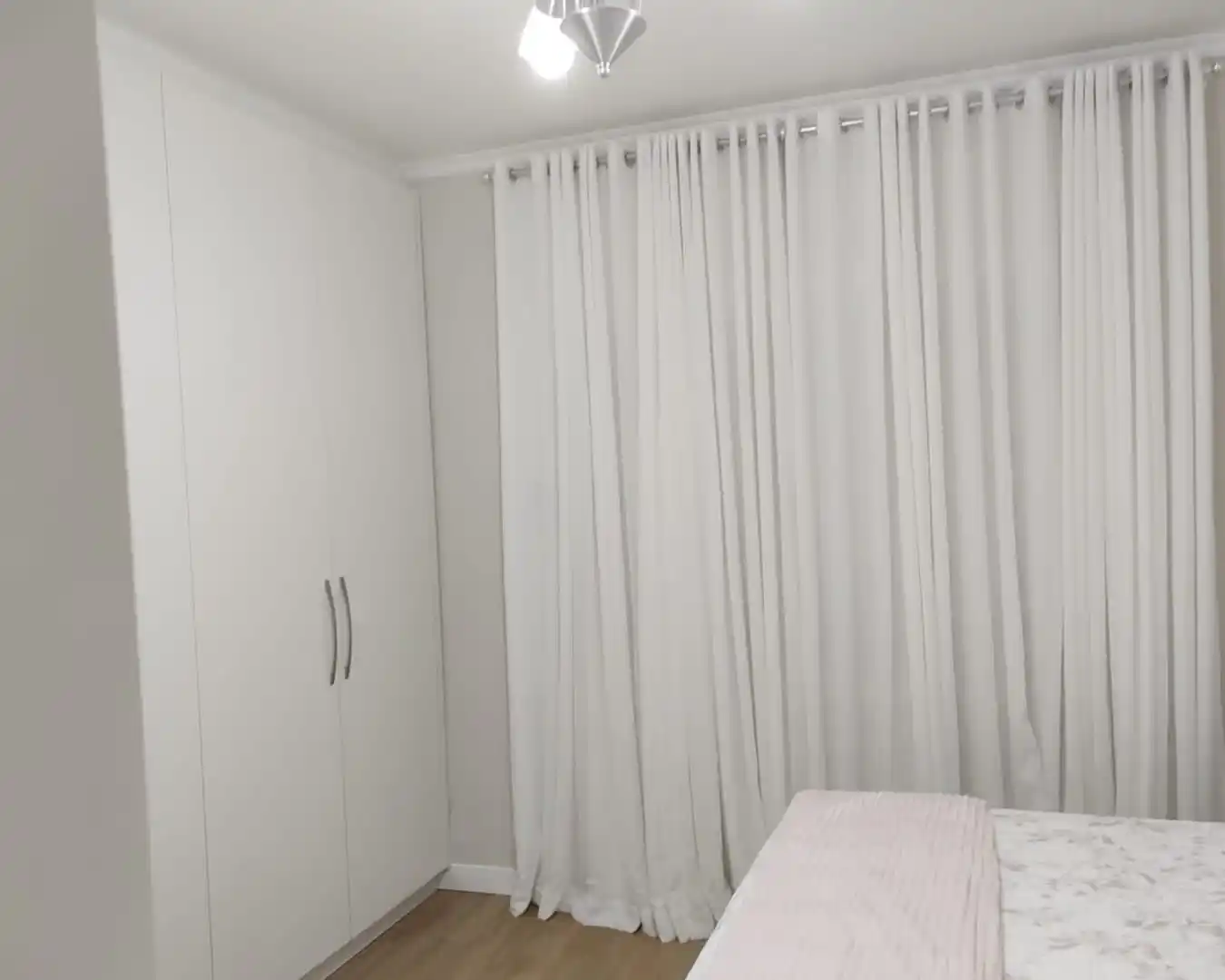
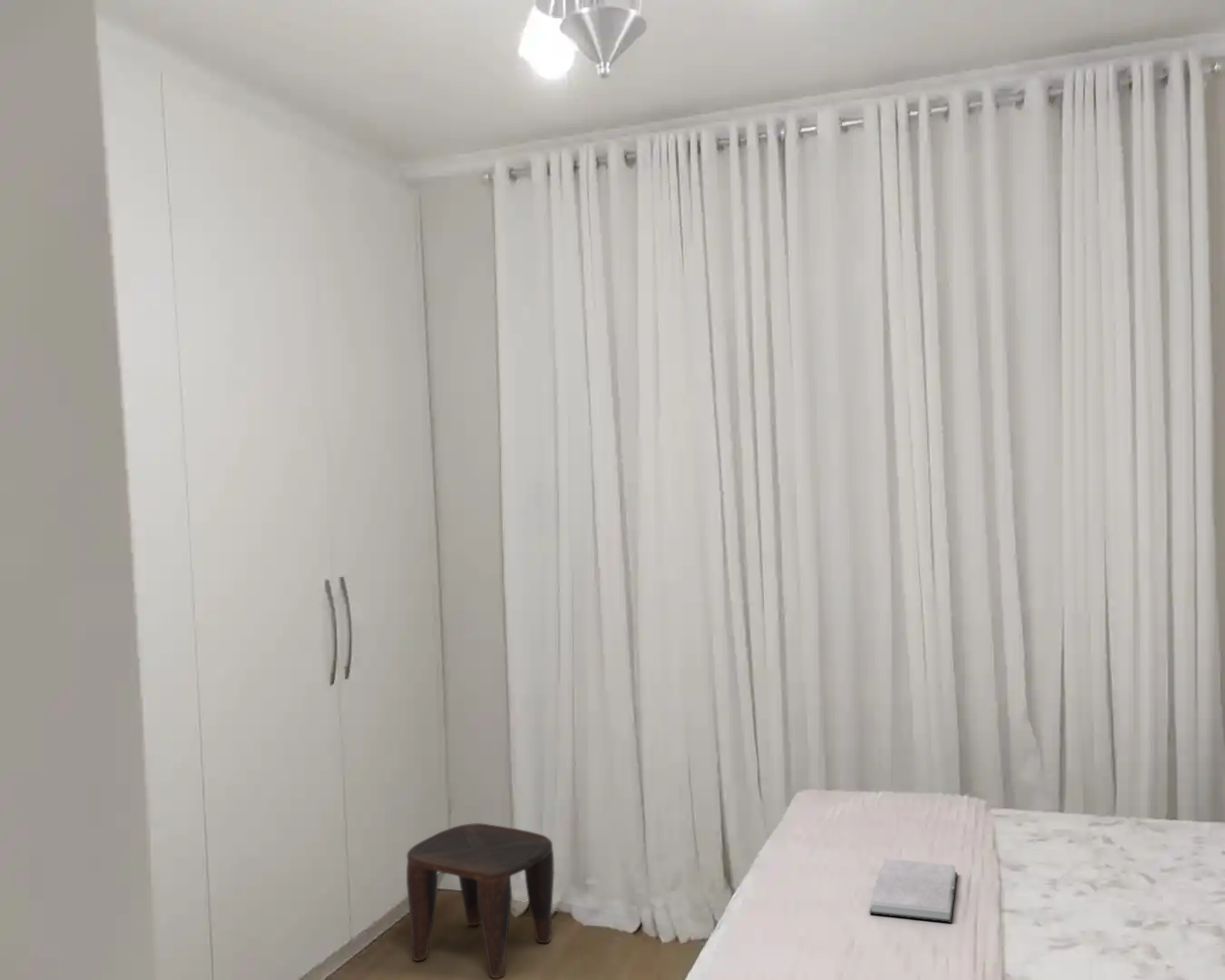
+ hardback book [868,858,958,924]
+ stool [406,822,555,979]
